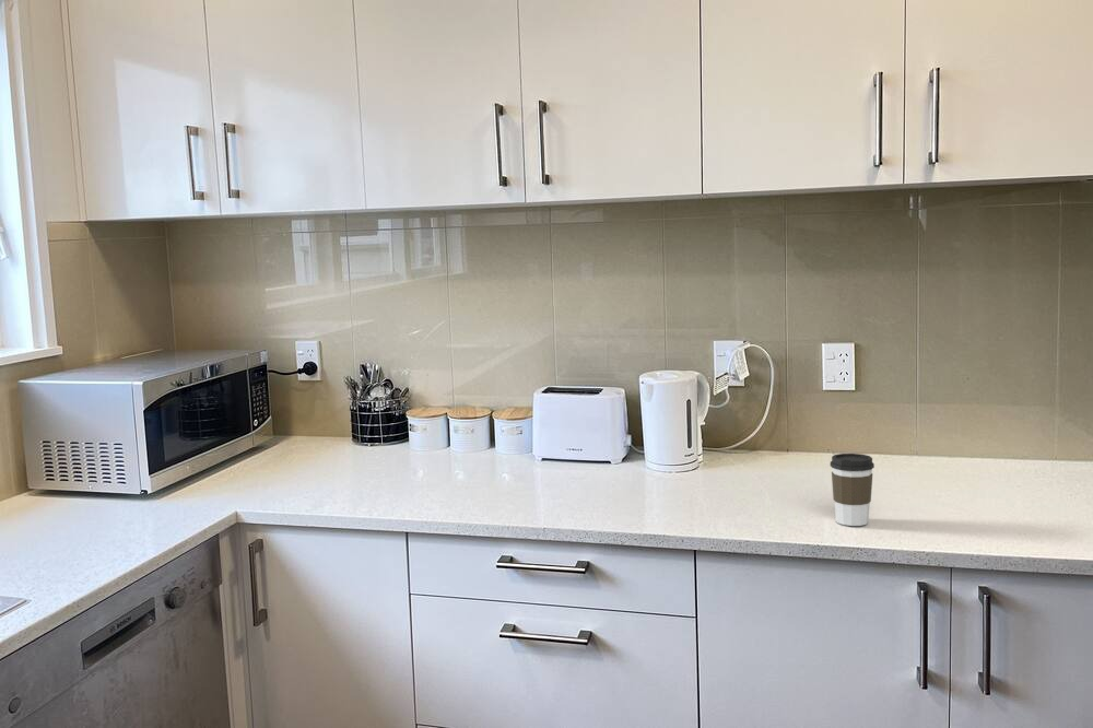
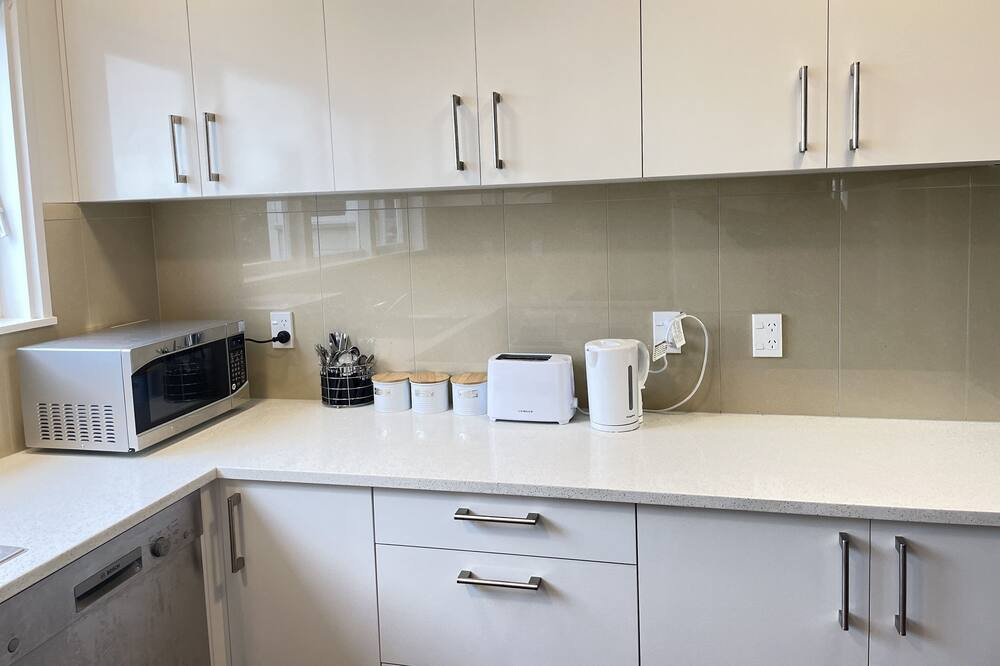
- coffee cup [830,453,875,527]
